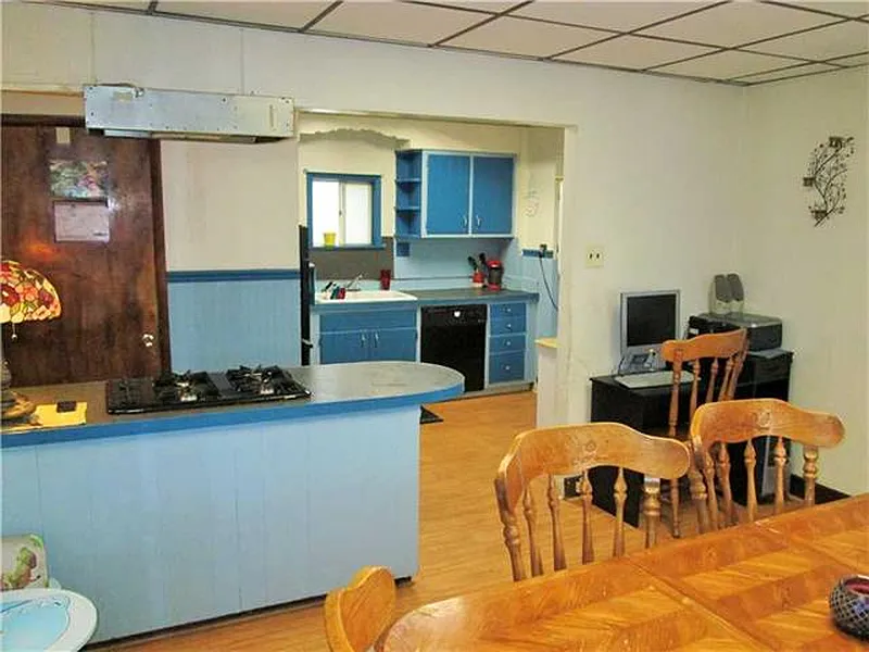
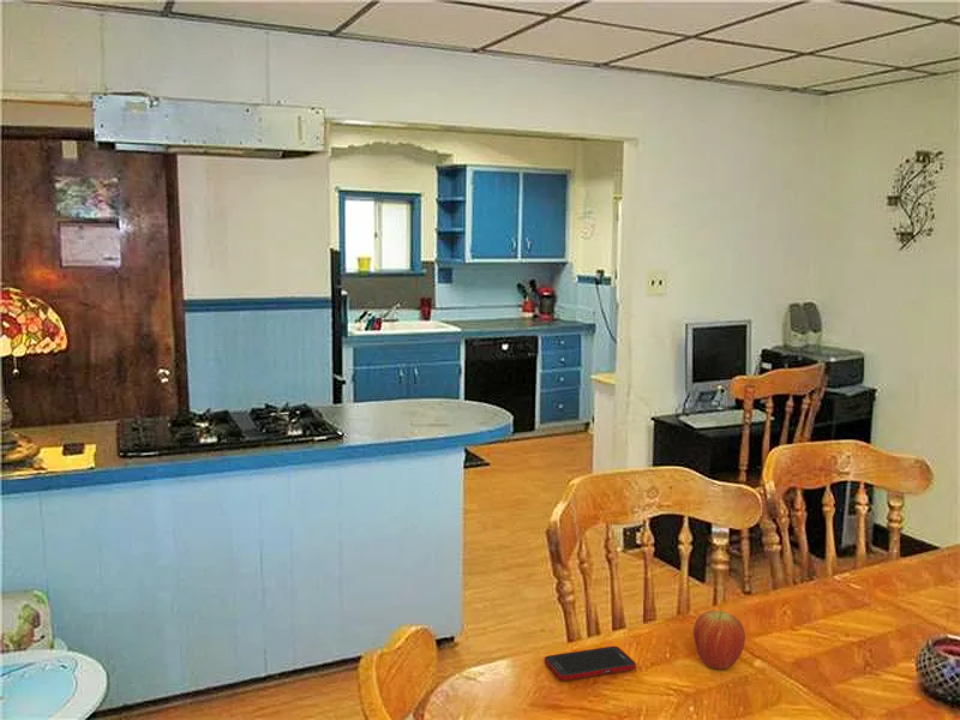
+ cell phone [544,646,637,682]
+ fruit [692,608,746,671]
